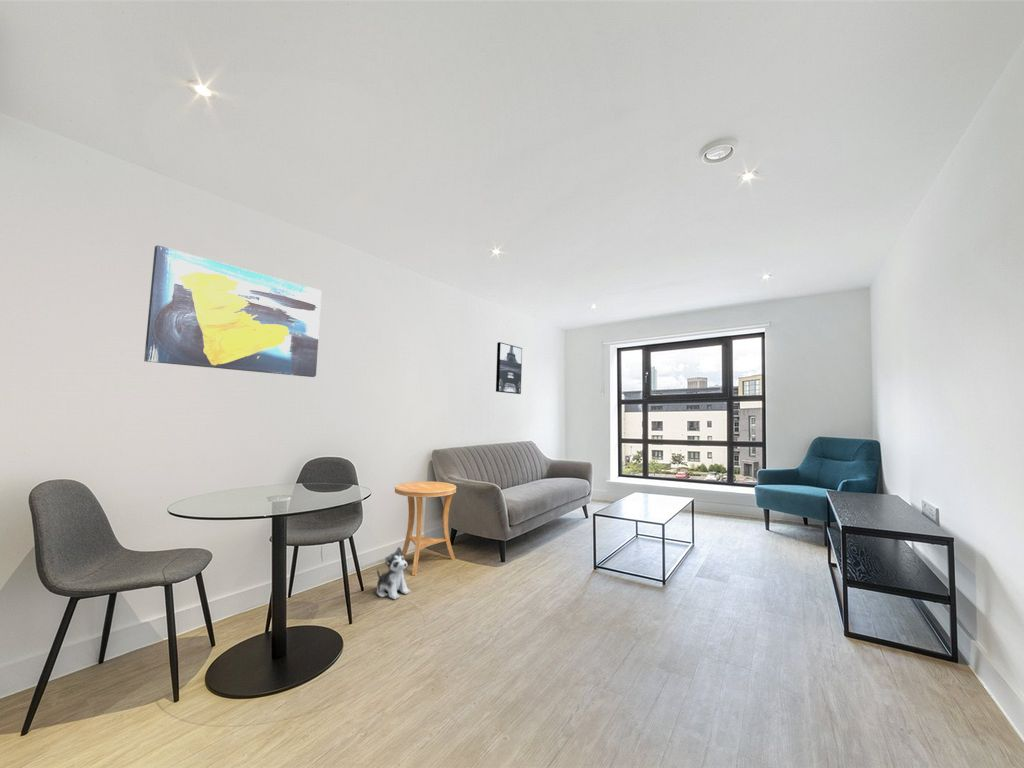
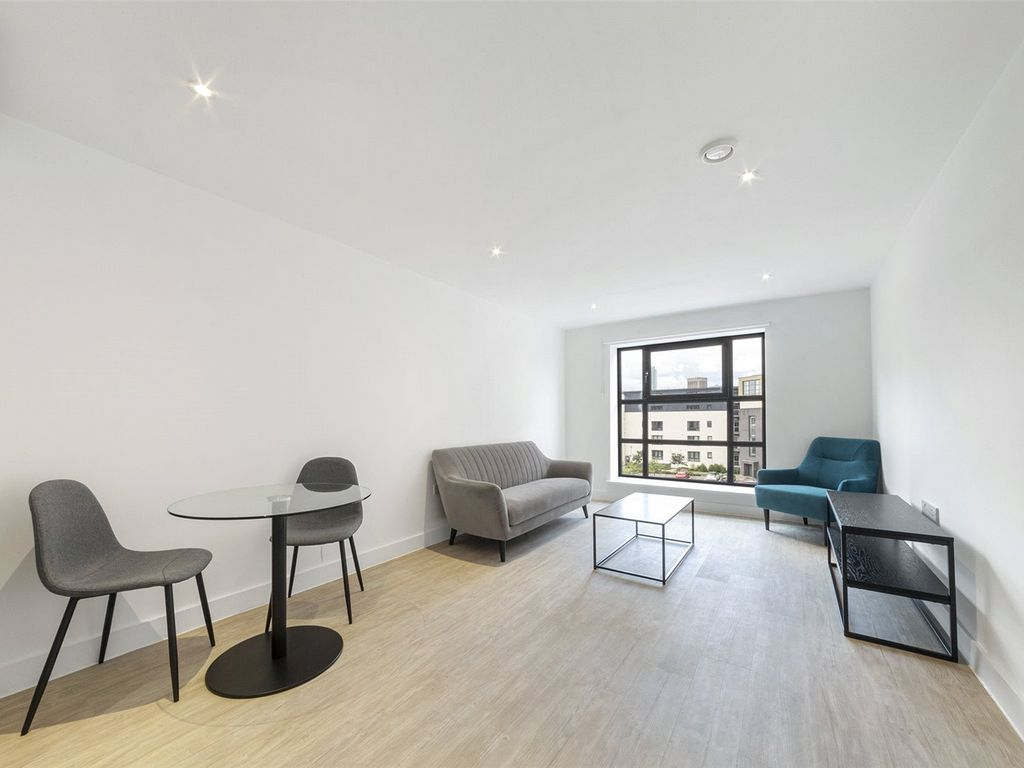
- wall art [495,341,523,395]
- side table [394,480,457,576]
- wall art [143,244,322,378]
- plush toy [376,546,411,600]
